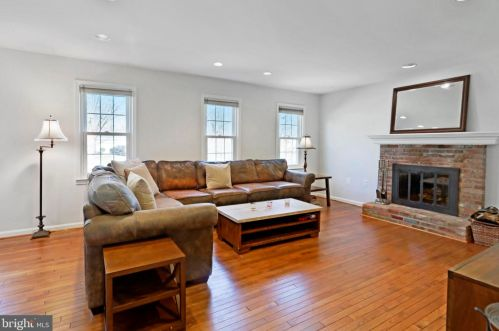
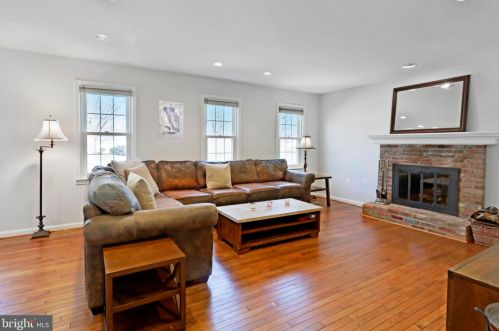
+ wall art [157,100,184,139]
